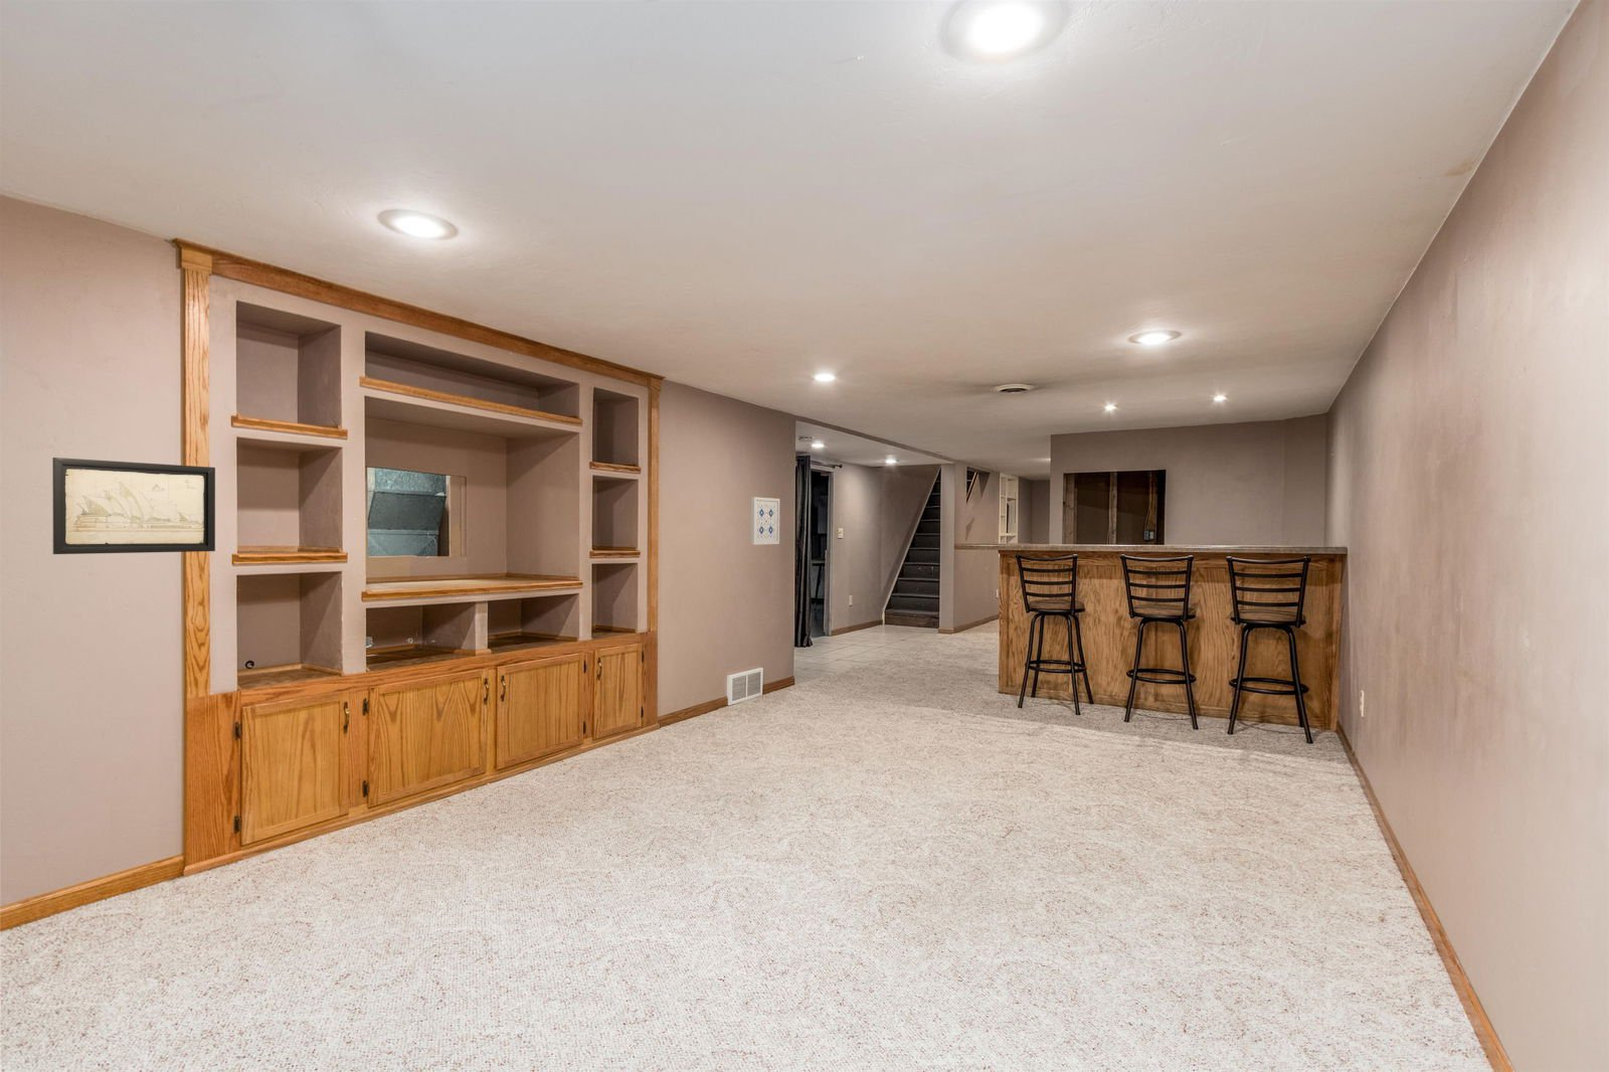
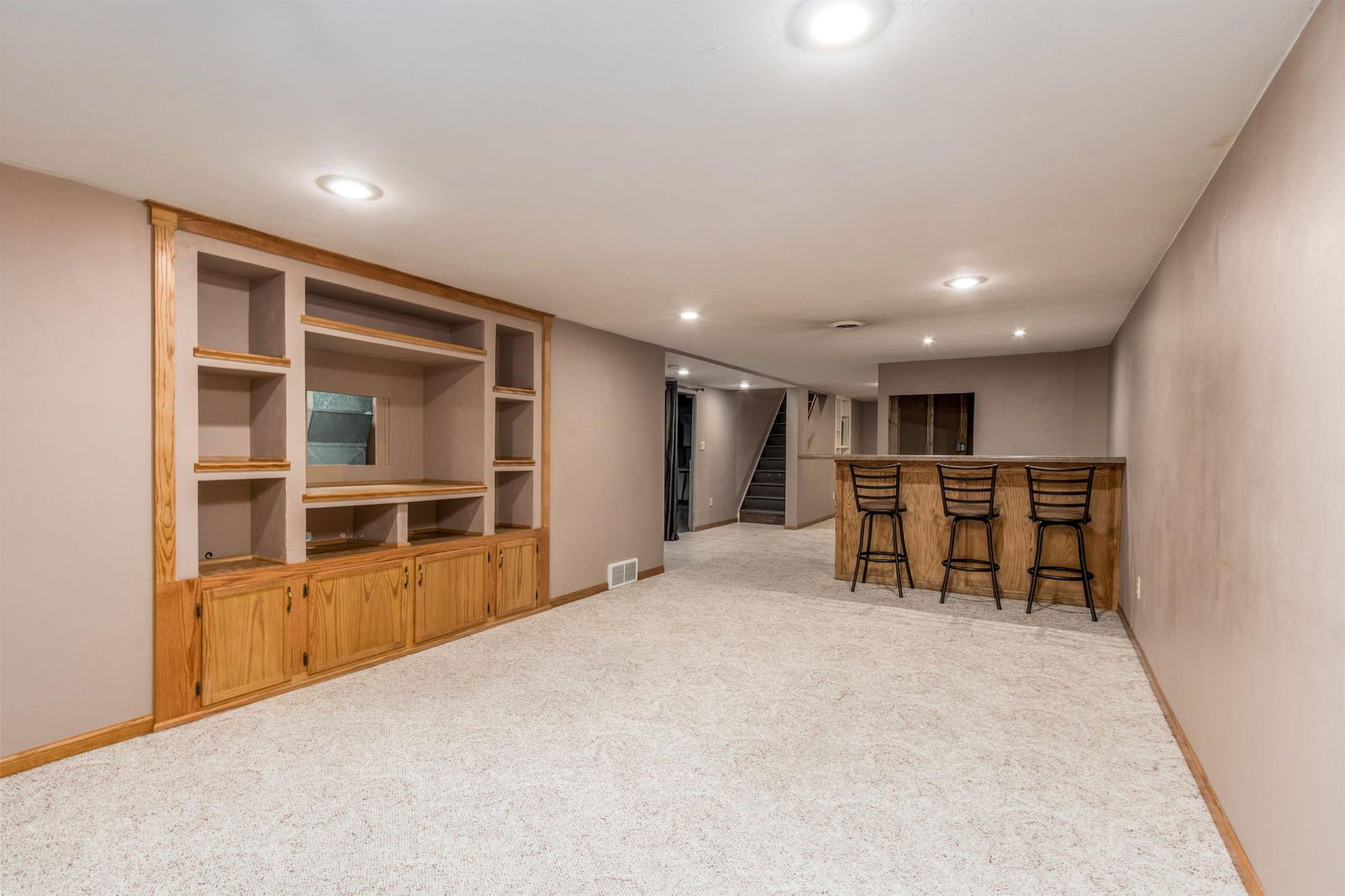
- wall art [750,495,780,546]
- wall art [51,457,217,555]
